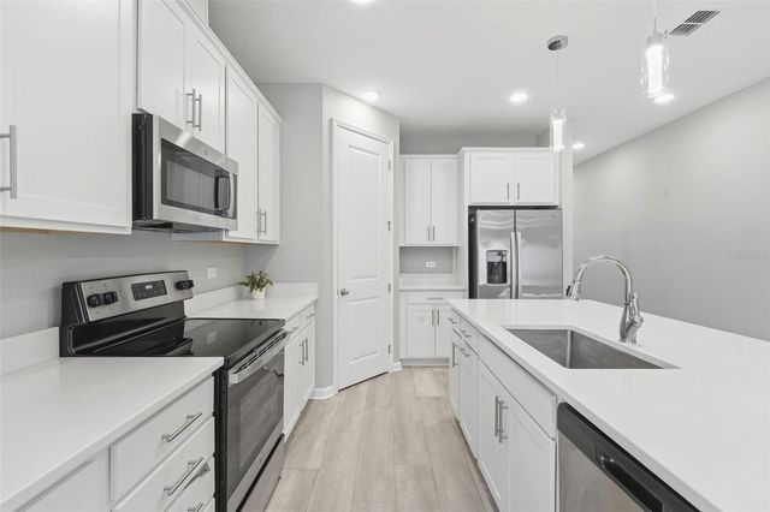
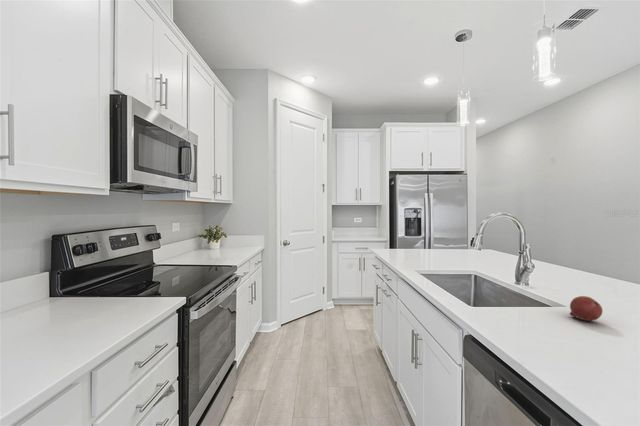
+ fruit [569,295,604,322]
